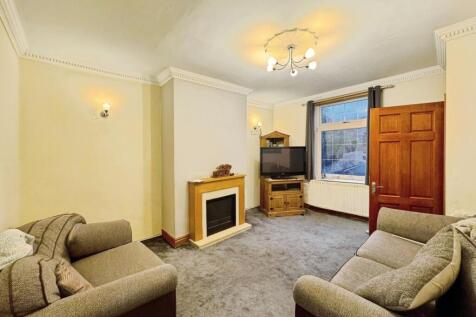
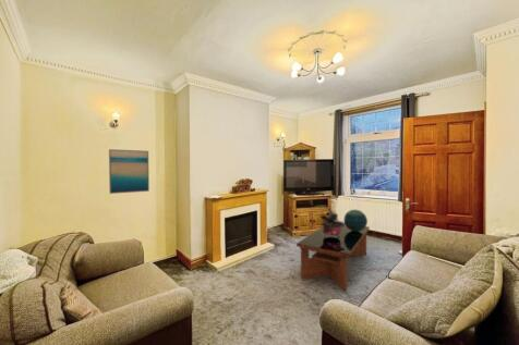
+ potted plant [318,208,345,237]
+ coffee table [295,224,371,292]
+ decorative sphere [343,209,369,232]
+ wall art [108,148,150,195]
